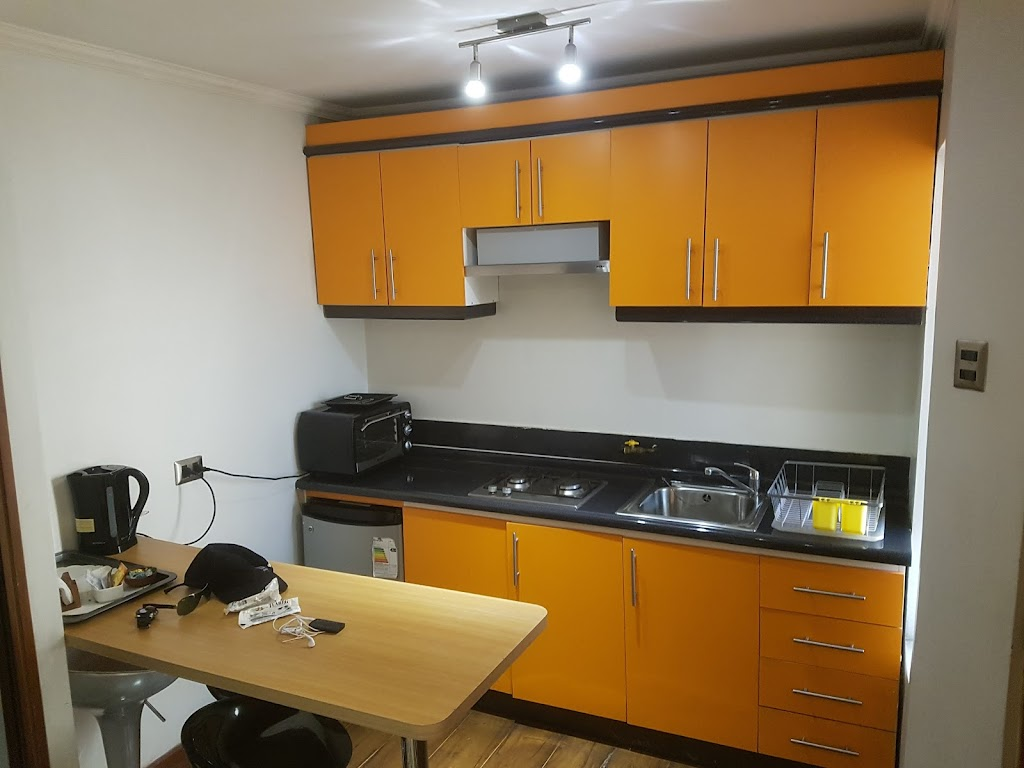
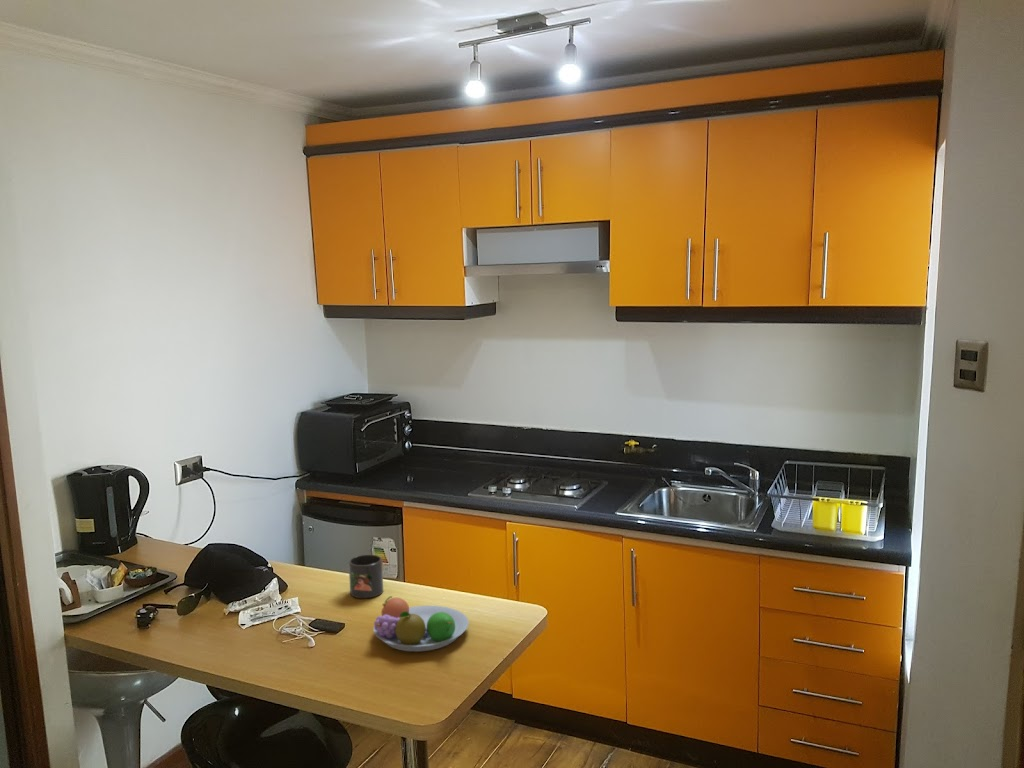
+ fruit bowl [373,595,470,653]
+ mug [348,554,384,599]
